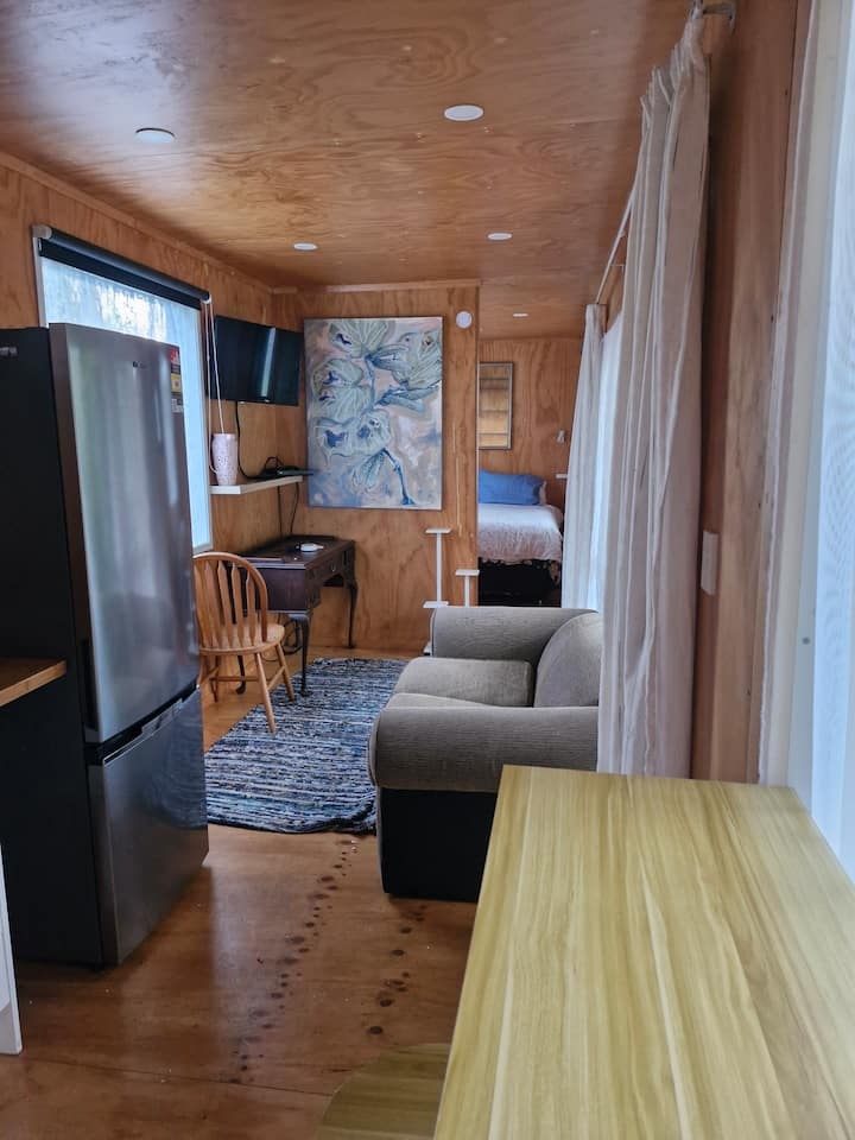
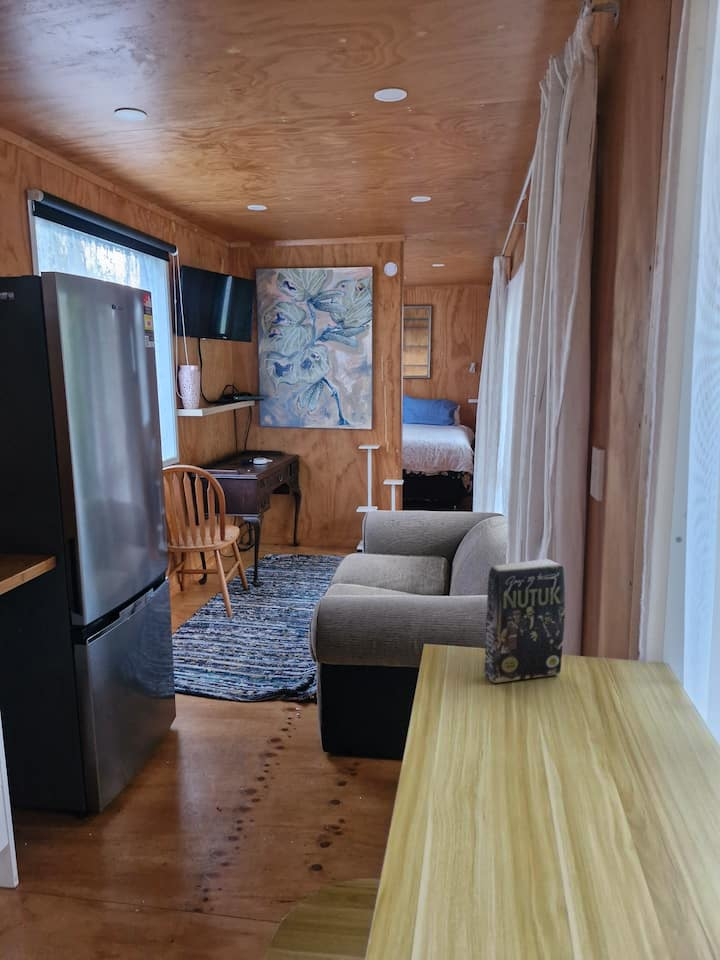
+ book [483,558,566,684]
